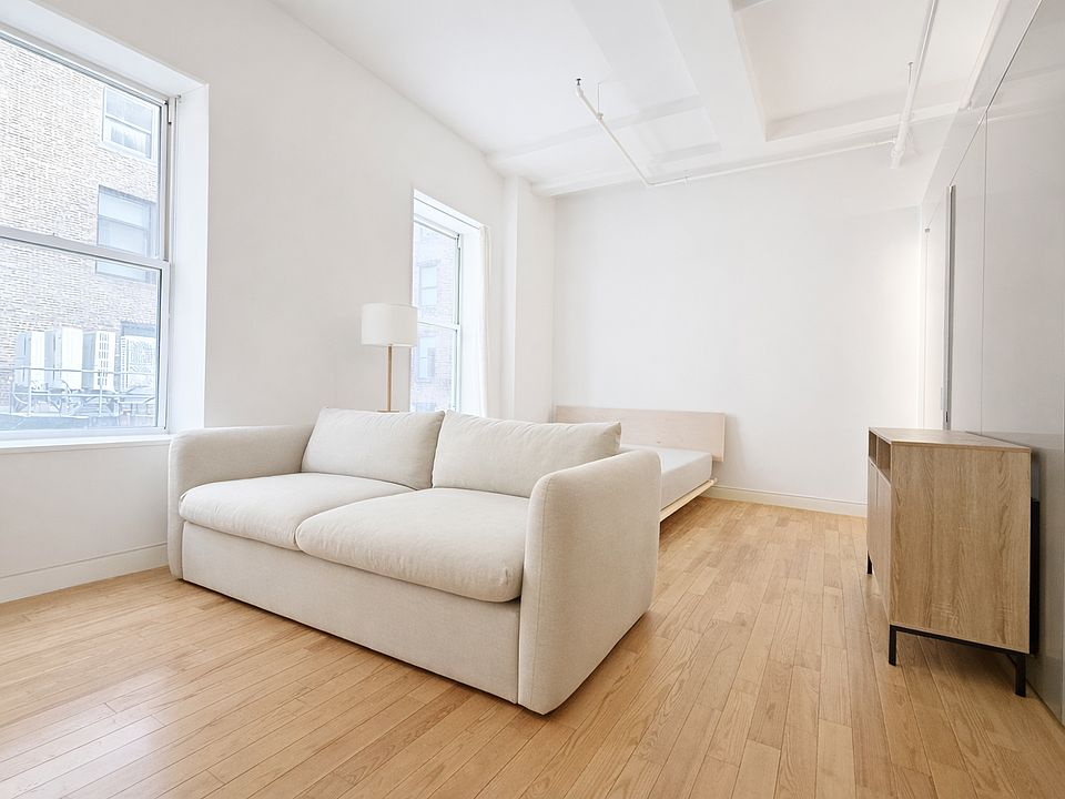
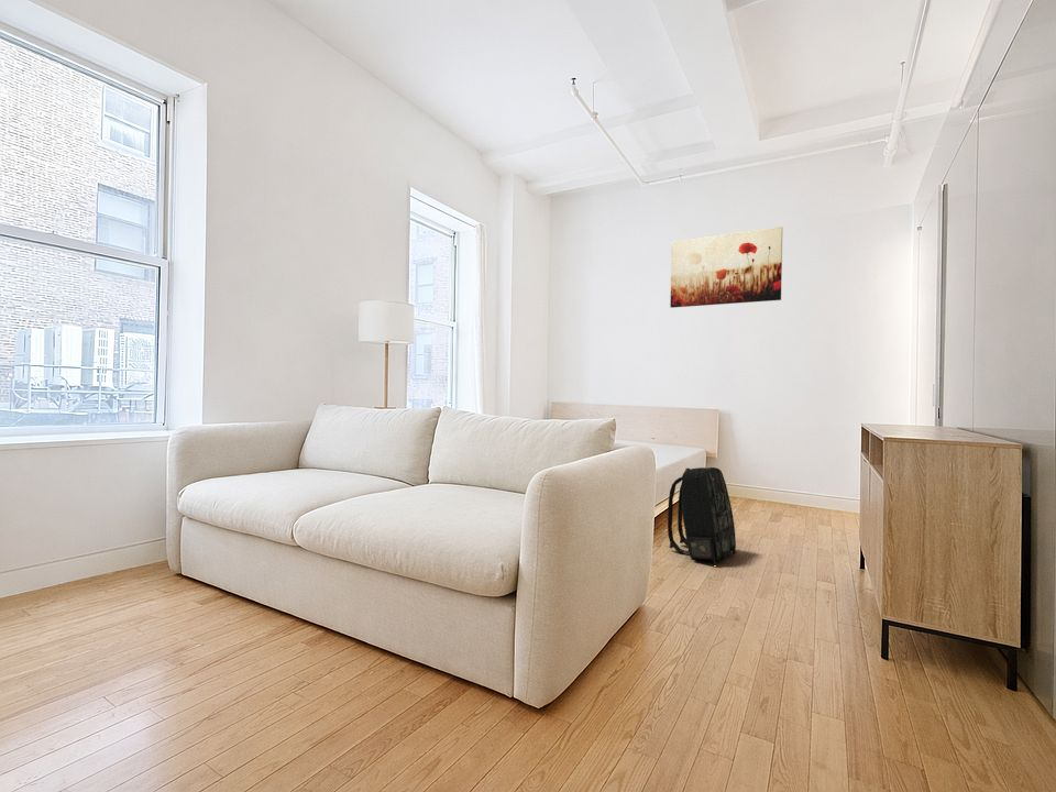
+ backpack [667,466,737,564]
+ wall art [669,226,783,309]
